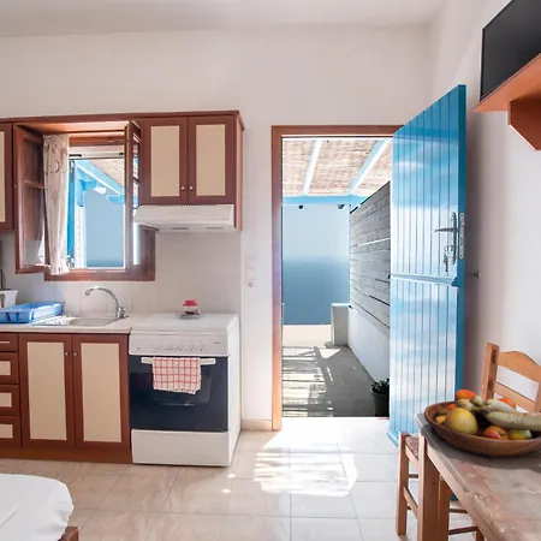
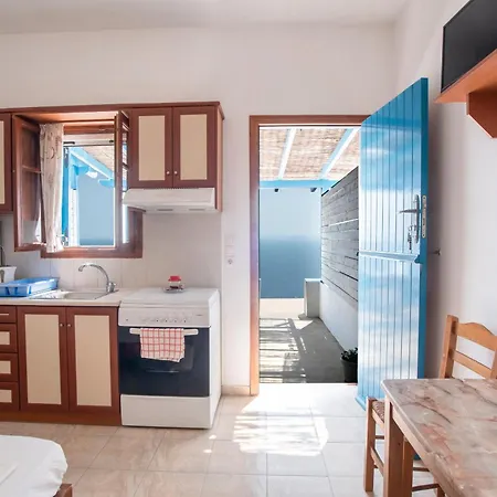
- fruit bowl [423,388,541,458]
